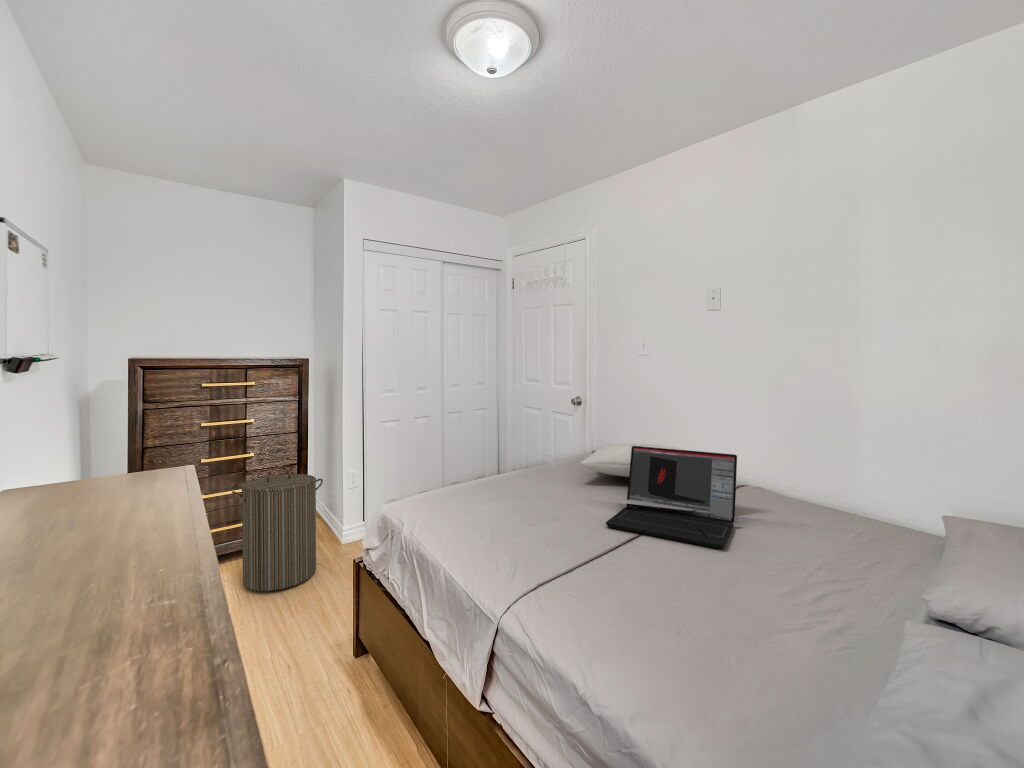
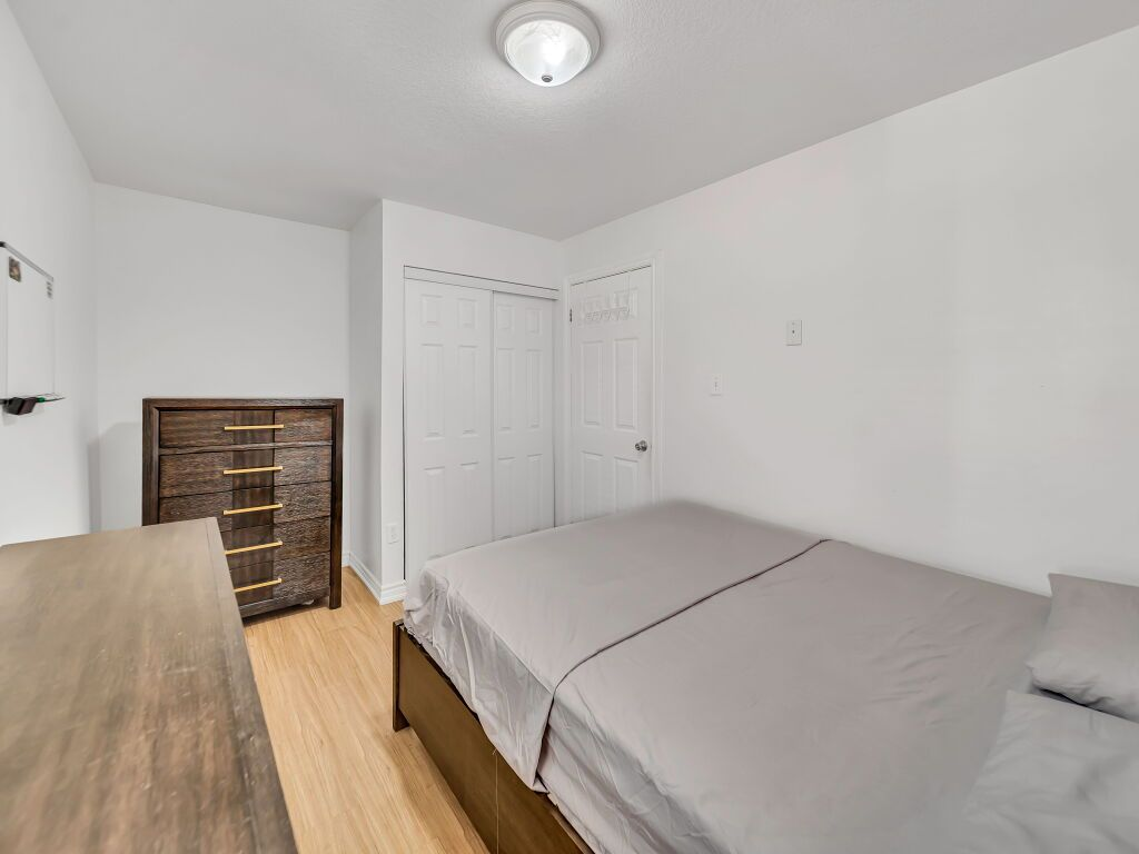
- pillow [580,443,685,479]
- laundry hamper [231,465,324,592]
- laptop [605,446,738,550]
